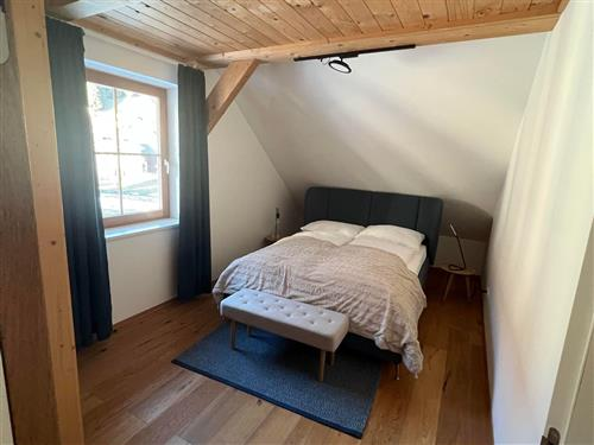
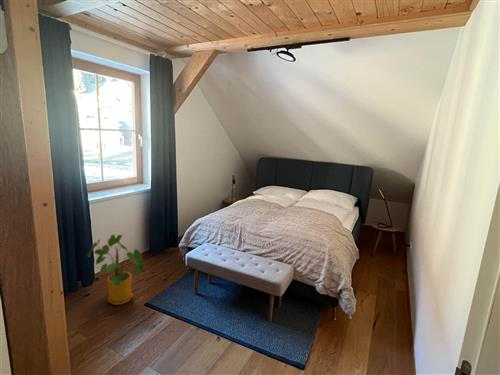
+ house plant [87,233,144,306]
